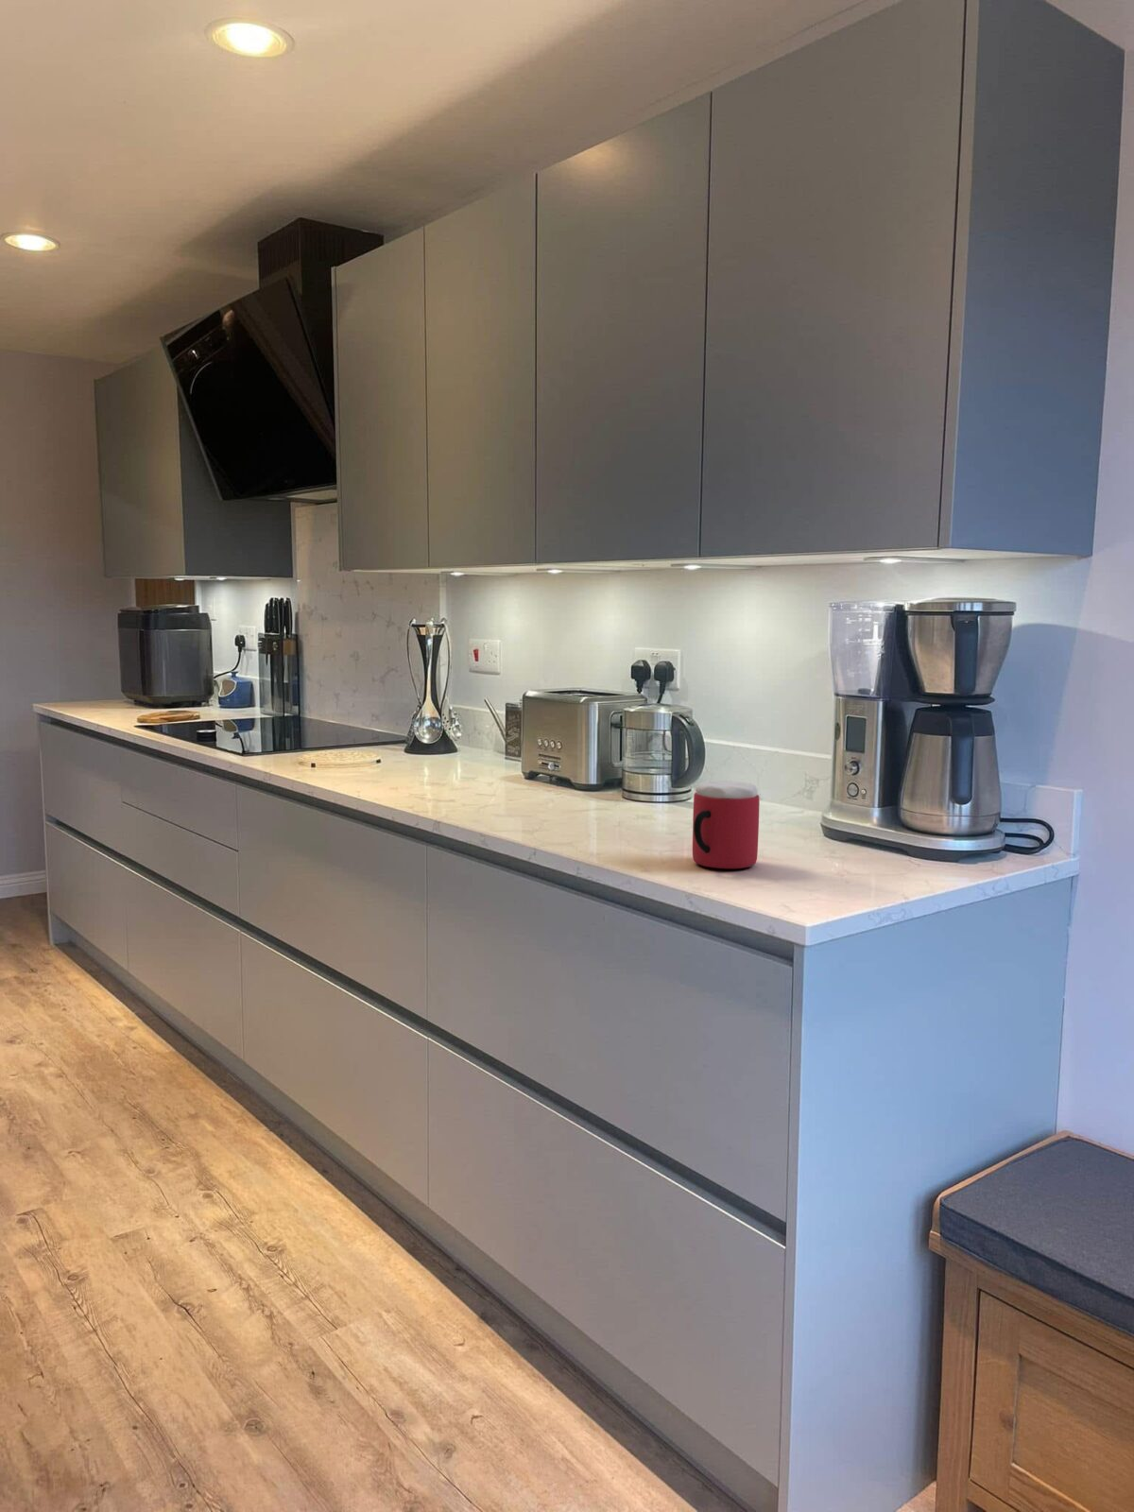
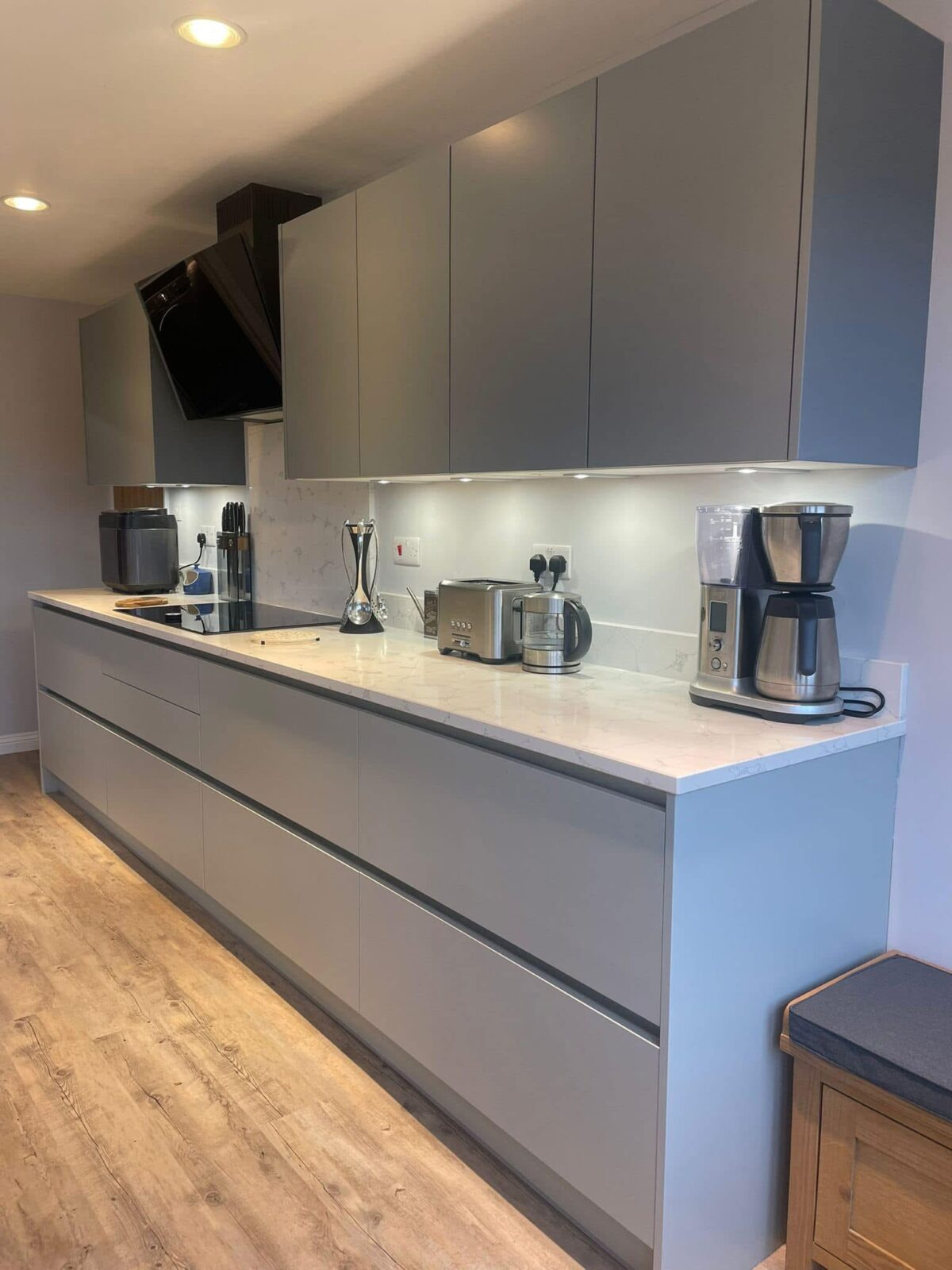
- mug [692,780,761,869]
